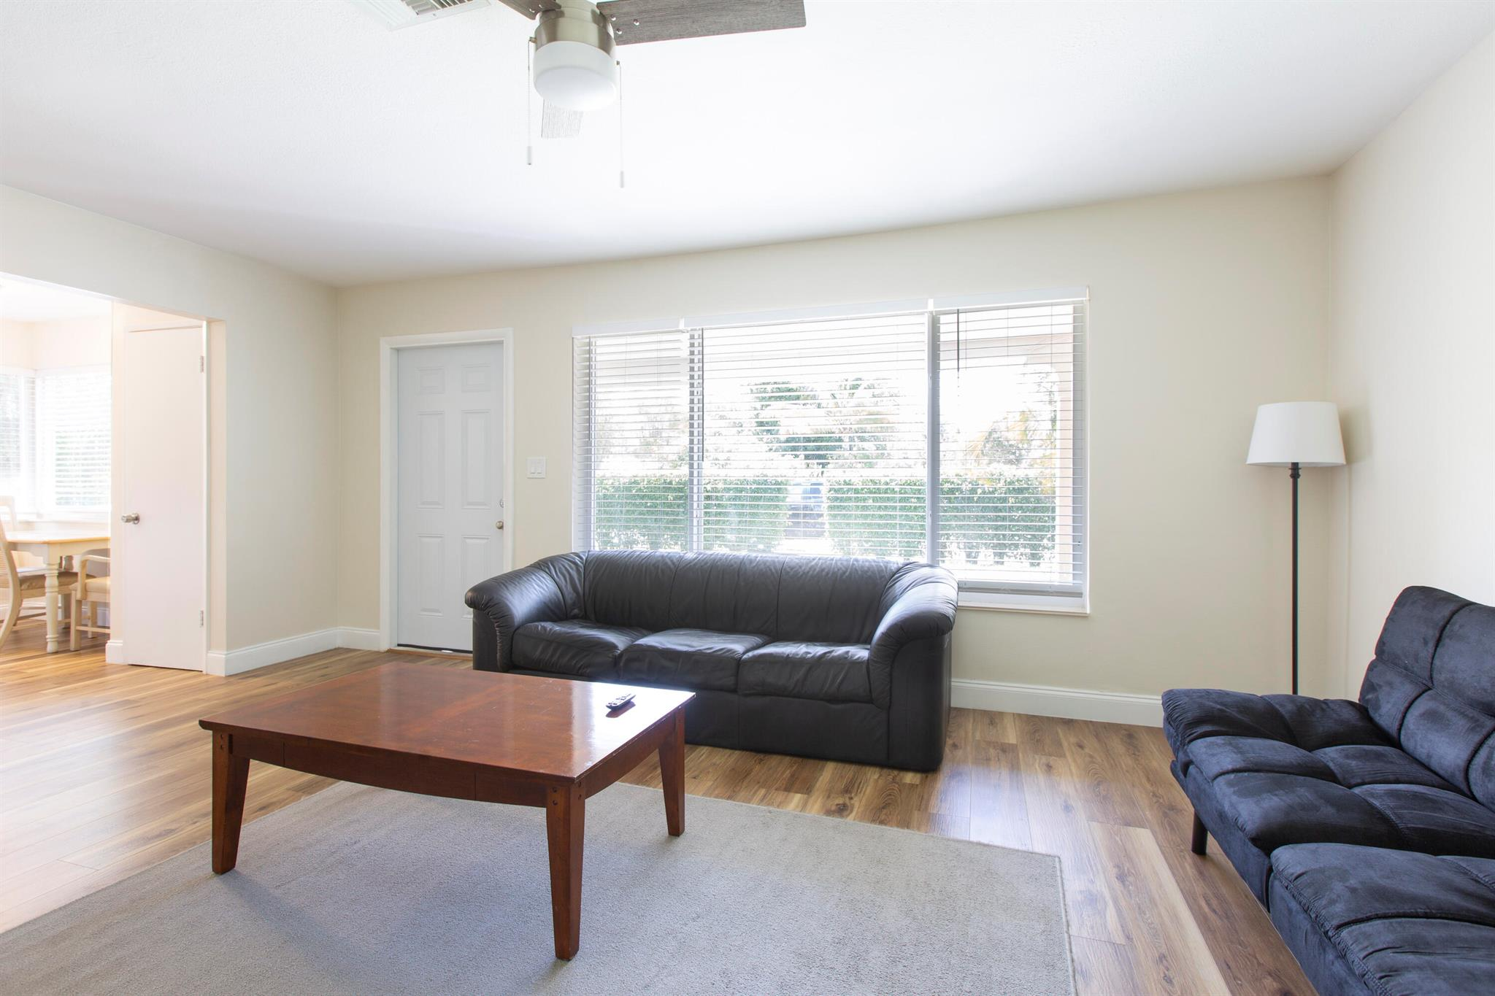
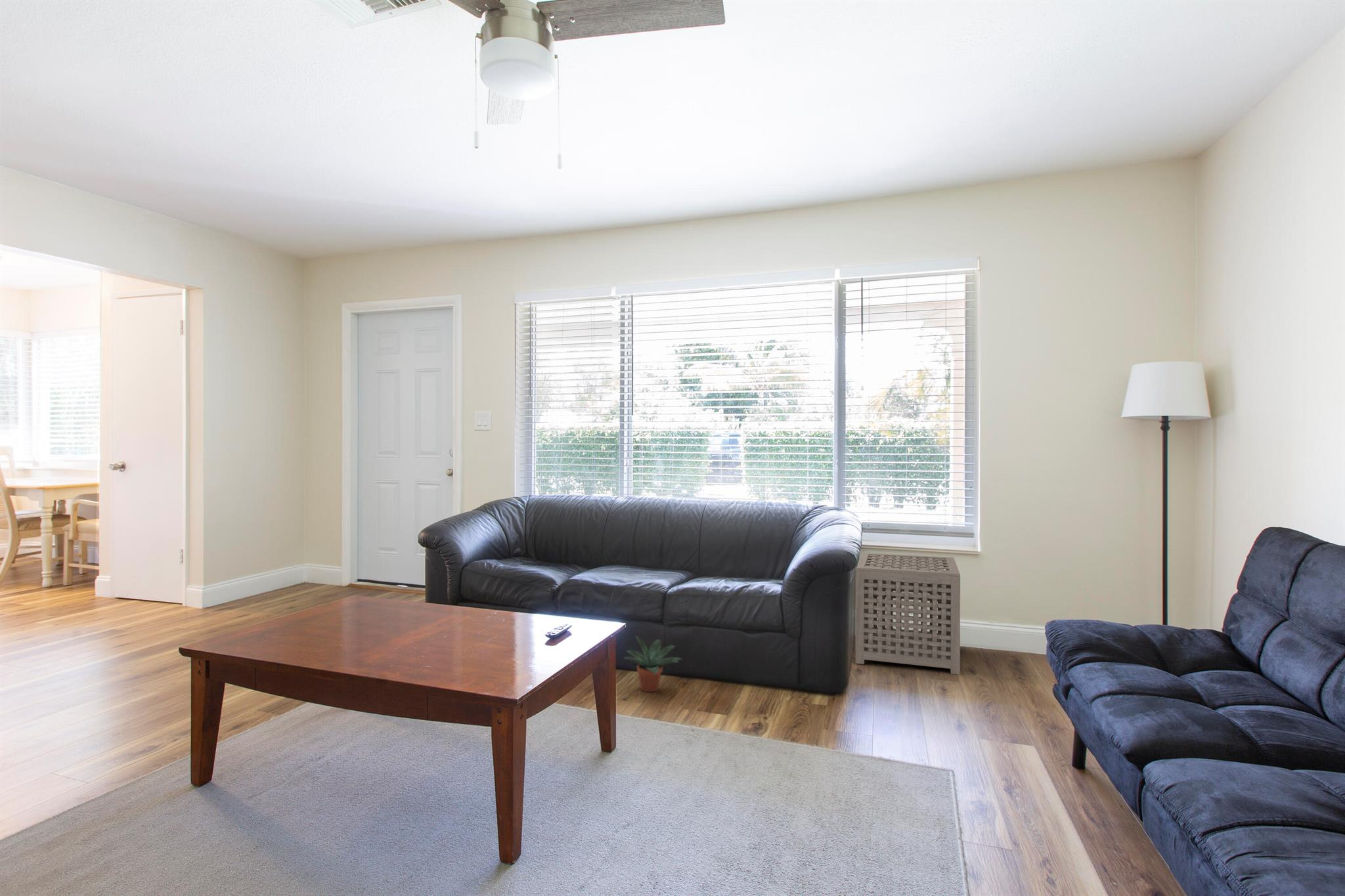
+ side table [855,552,961,675]
+ potted plant [623,635,683,693]
